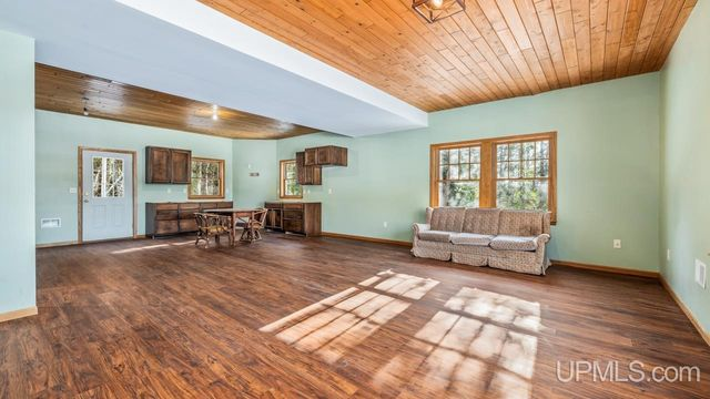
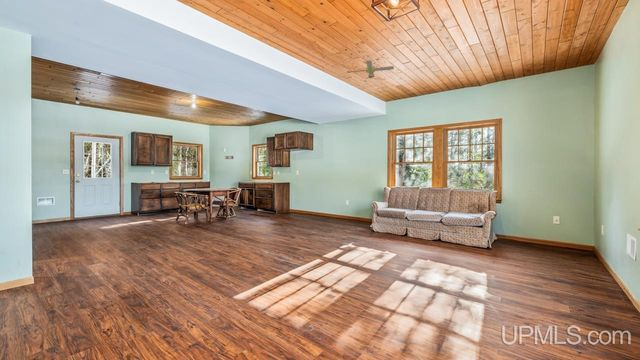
+ ceiling fan [347,60,395,79]
